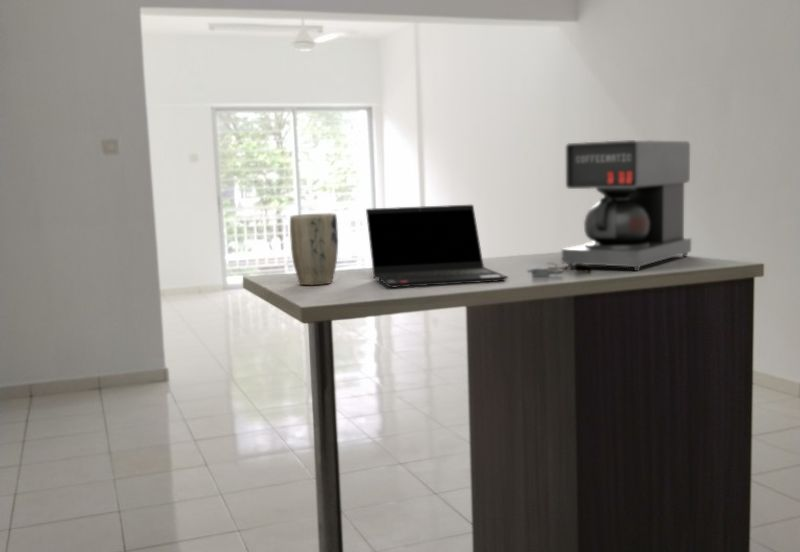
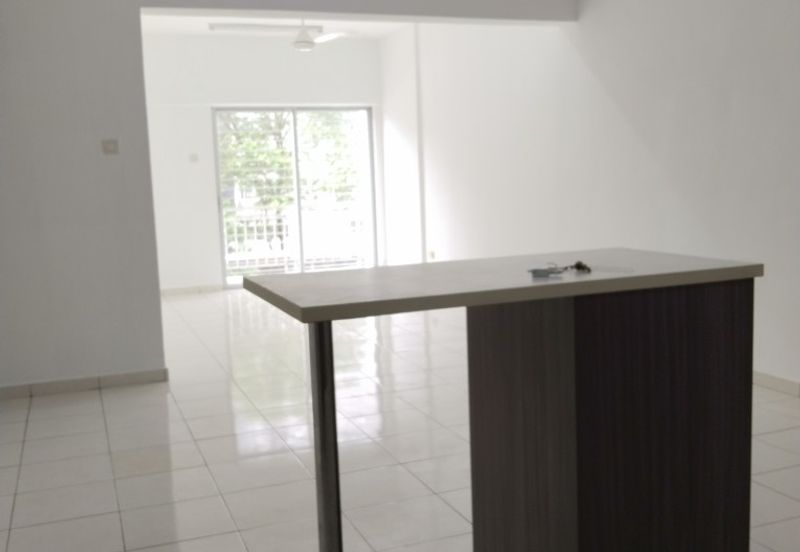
- plant pot [289,212,339,286]
- coffee maker [561,139,692,272]
- laptop computer [365,204,509,289]
